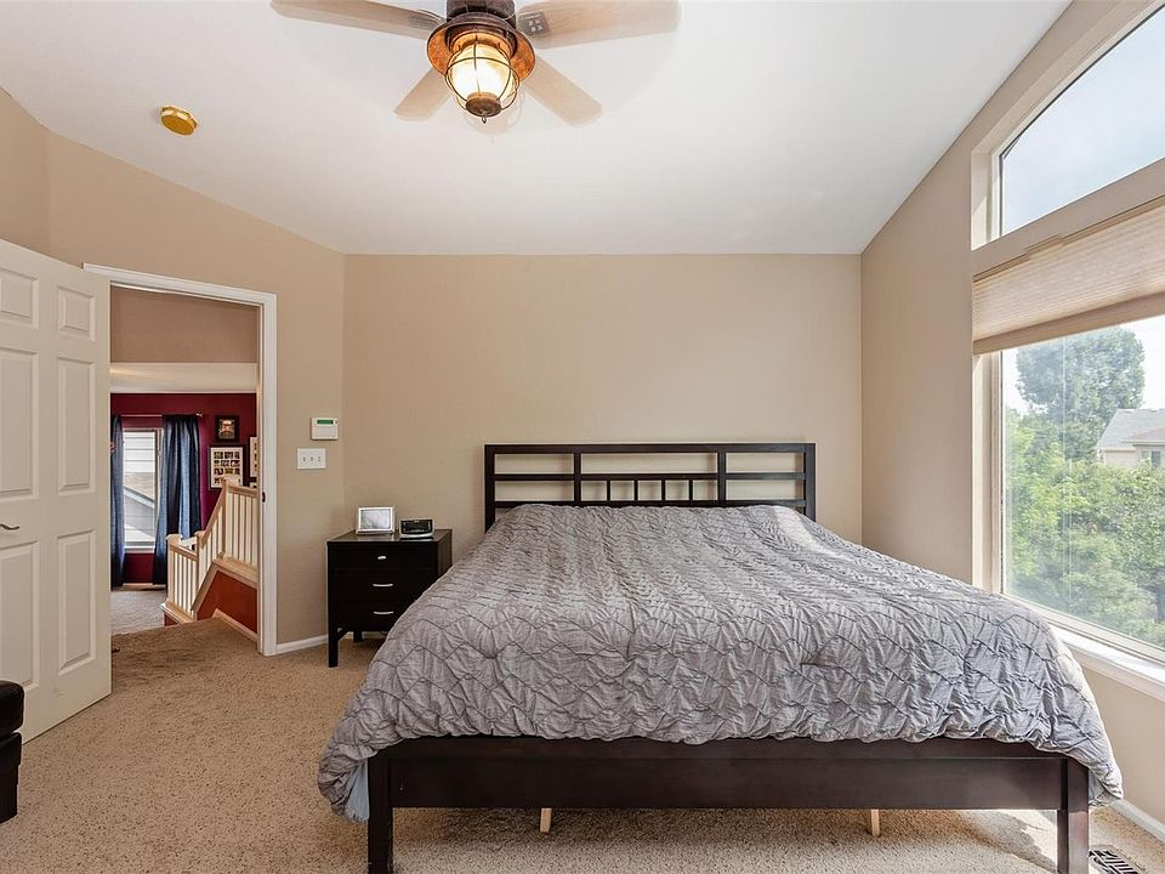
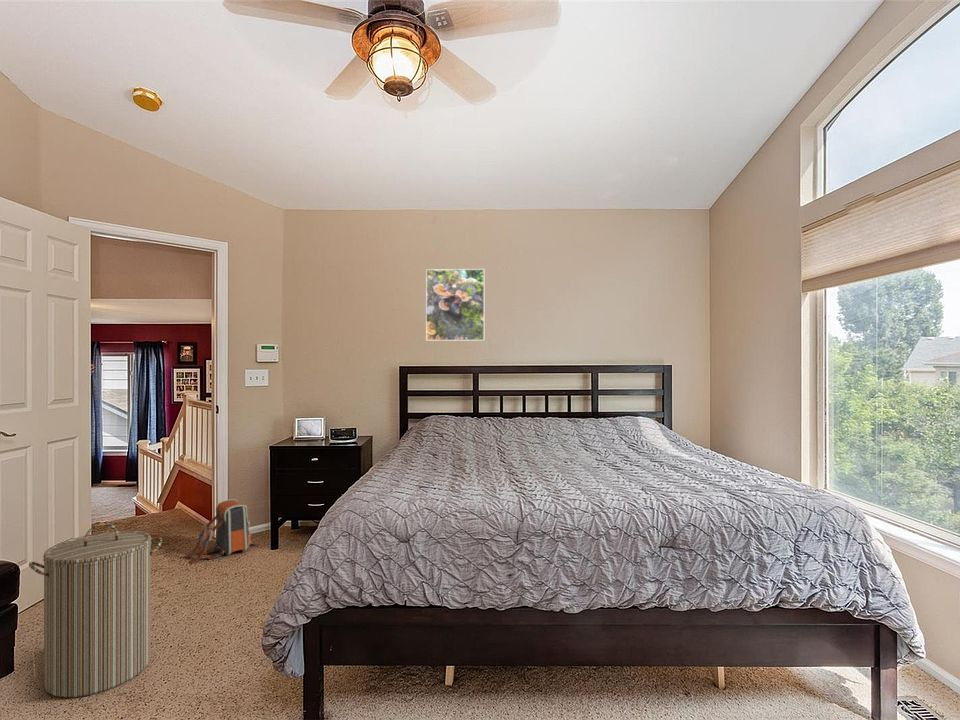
+ backpack [184,498,262,565]
+ laundry hamper [28,522,163,698]
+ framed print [425,268,485,342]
